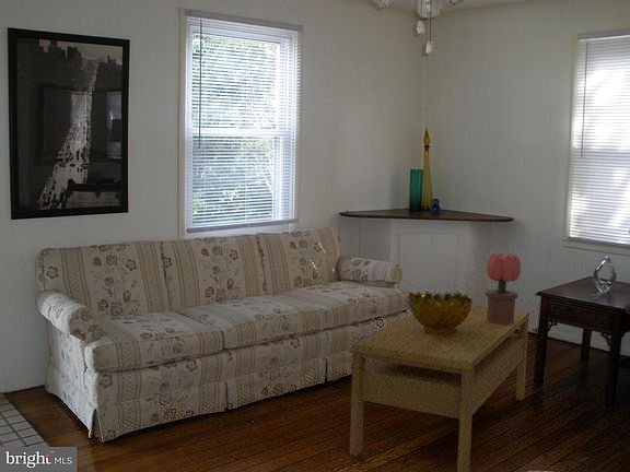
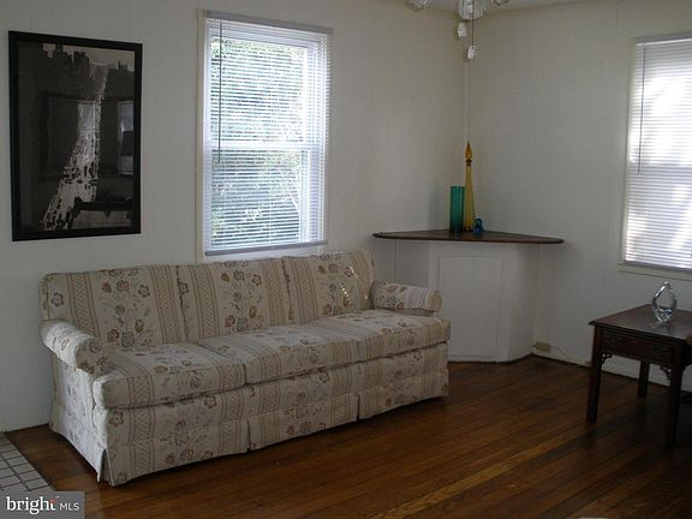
- decorative bowl [408,290,474,337]
- potted flower [485,252,522,324]
- coffee table [349,305,530,472]
